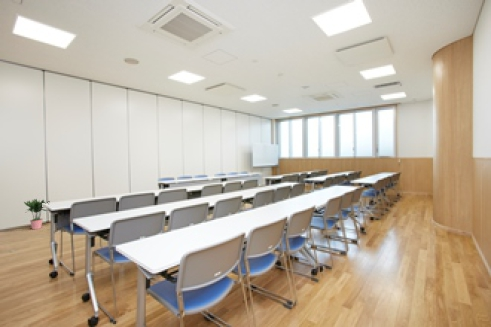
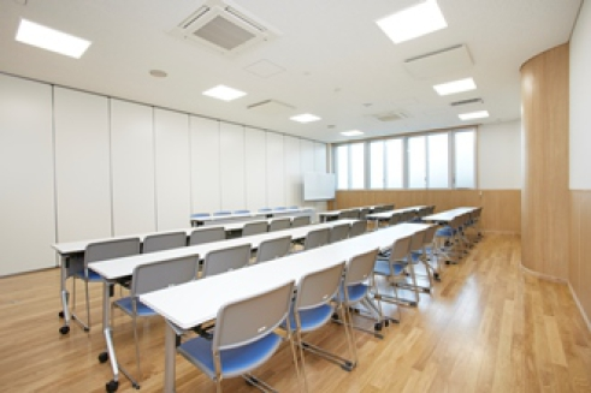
- potted plant [23,198,51,230]
